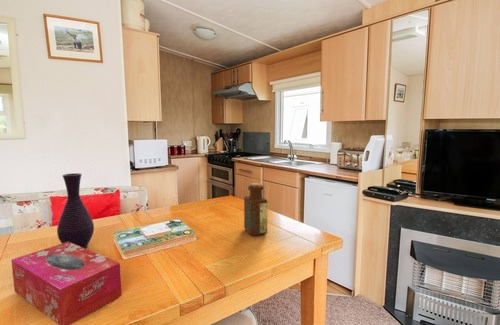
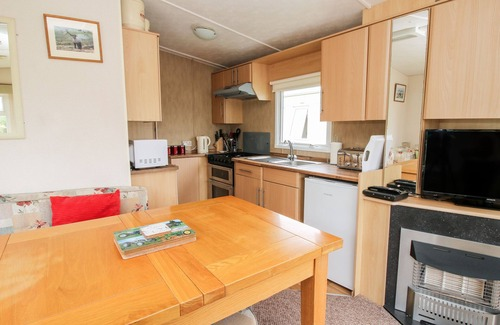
- bottle [243,182,269,236]
- vase [56,172,95,249]
- tissue box [10,242,123,325]
